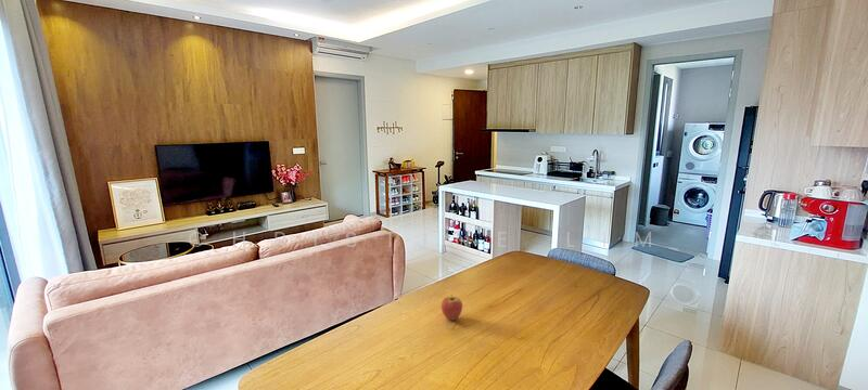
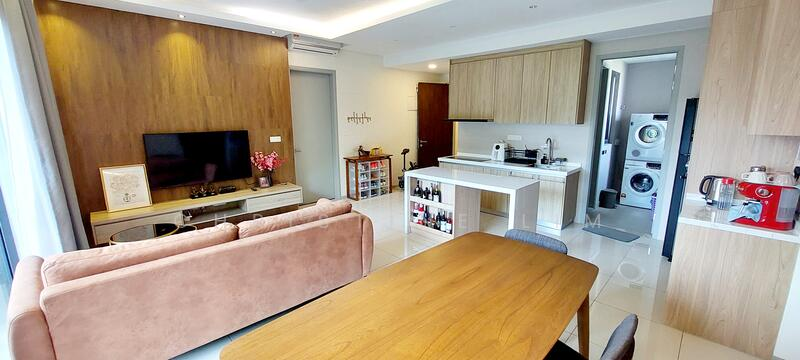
- fruit [441,295,463,322]
